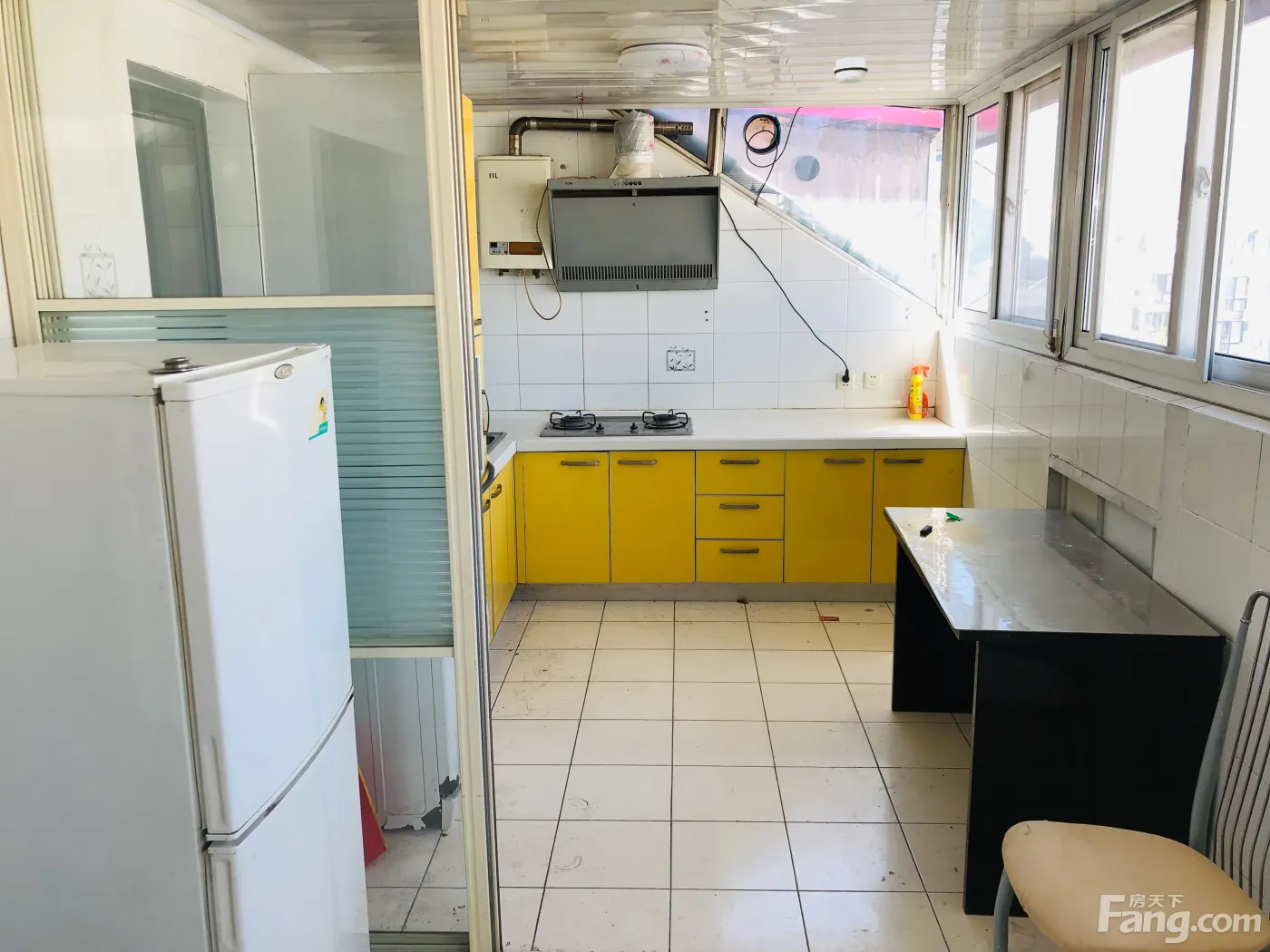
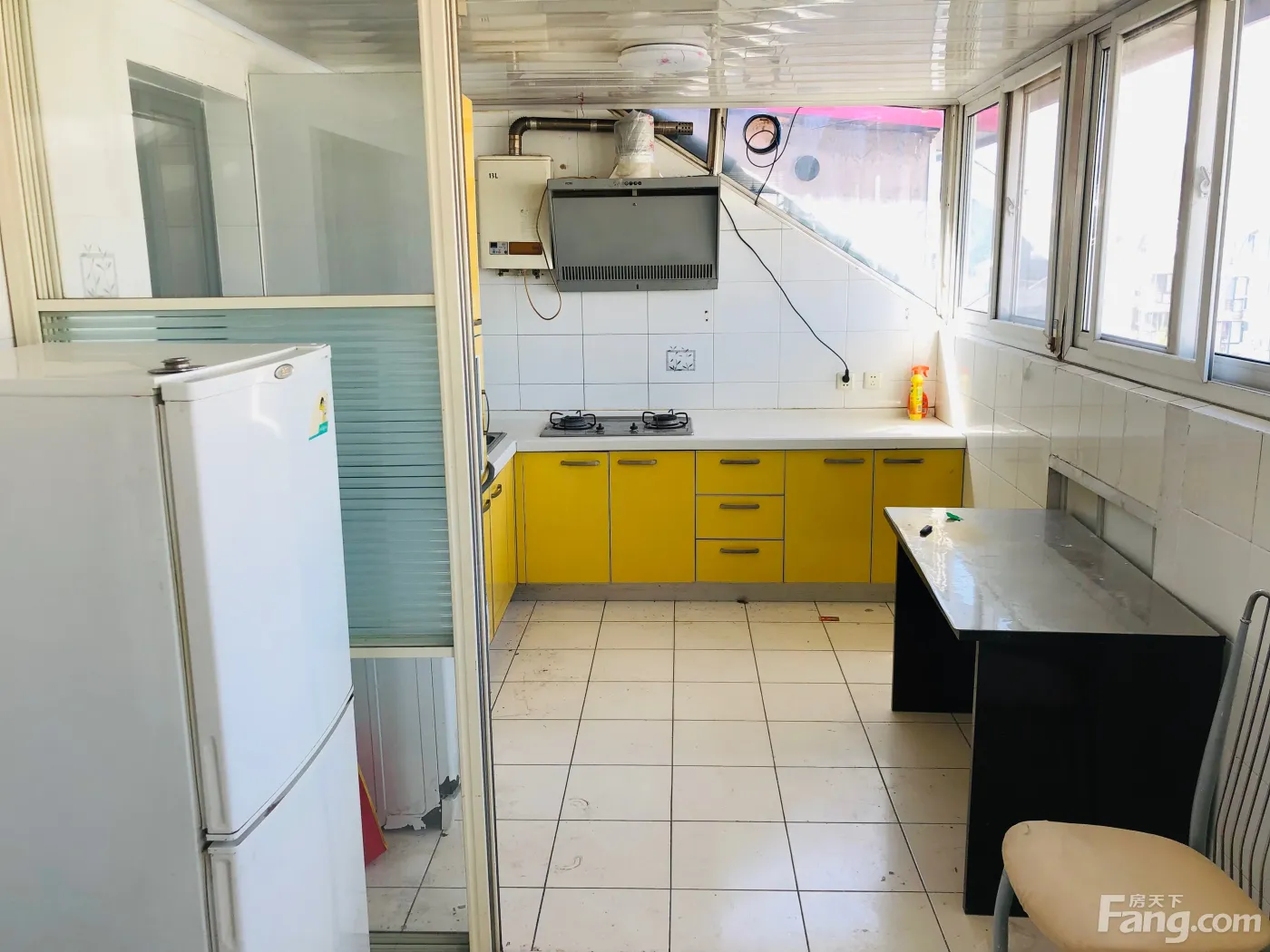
- smoke detector [833,56,869,84]
